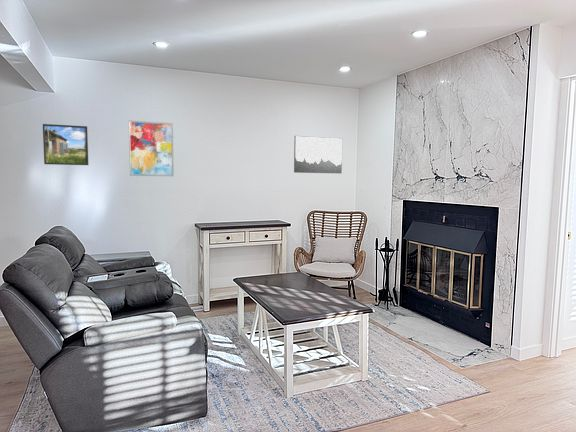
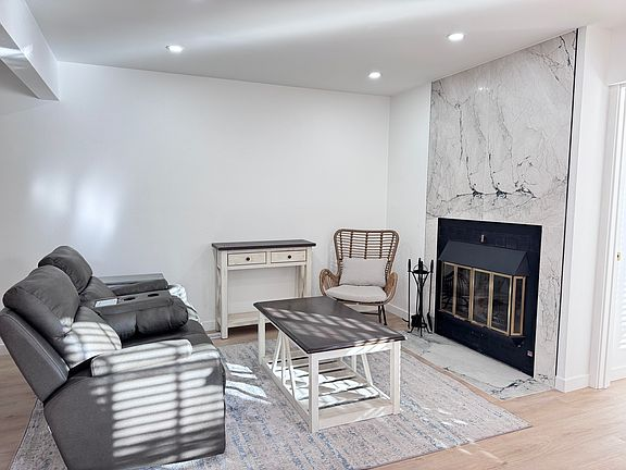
- wall art [293,135,343,174]
- wall art [128,119,175,177]
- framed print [42,123,90,166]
